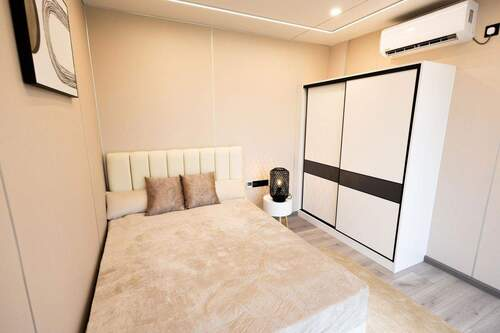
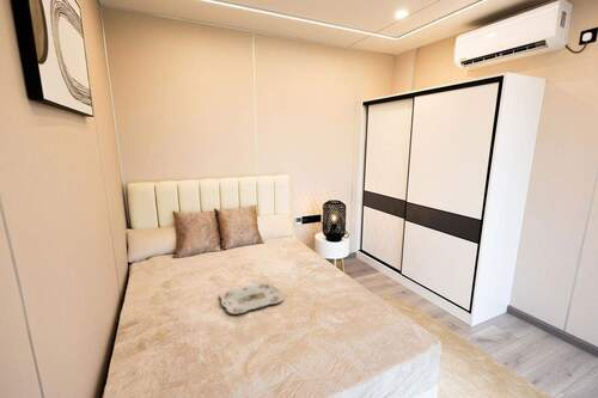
+ serving tray [219,281,285,316]
